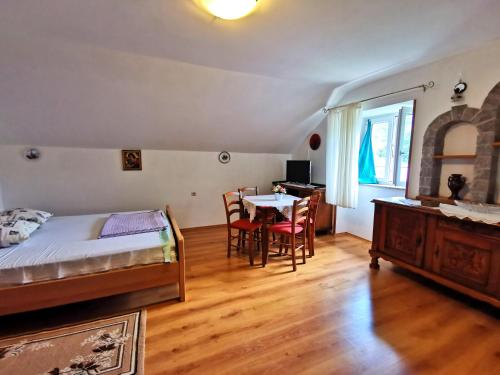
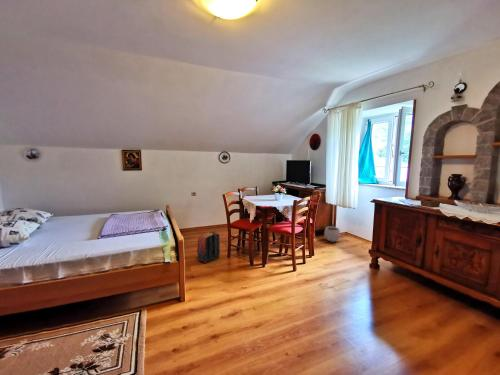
+ plant pot [323,222,341,243]
+ backpack [196,231,221,263]
